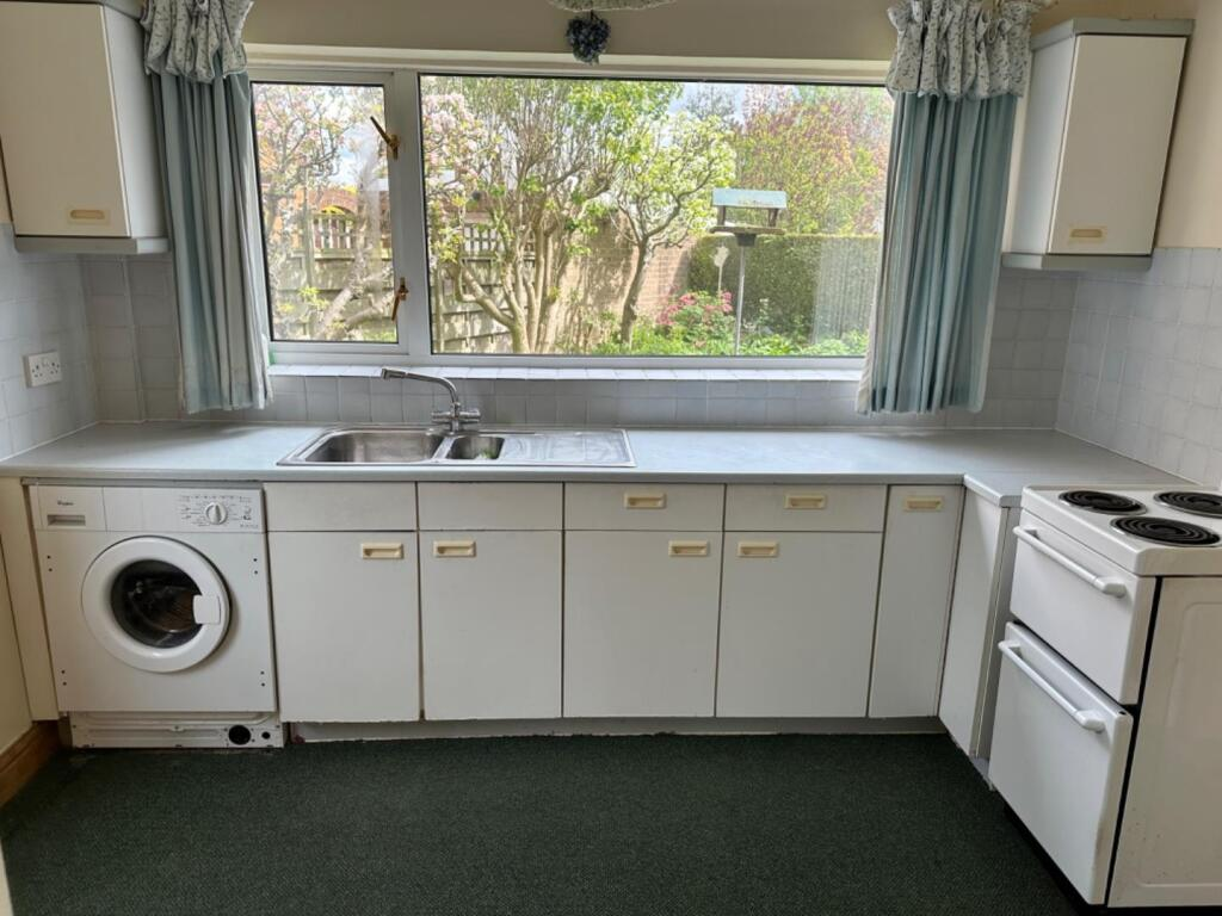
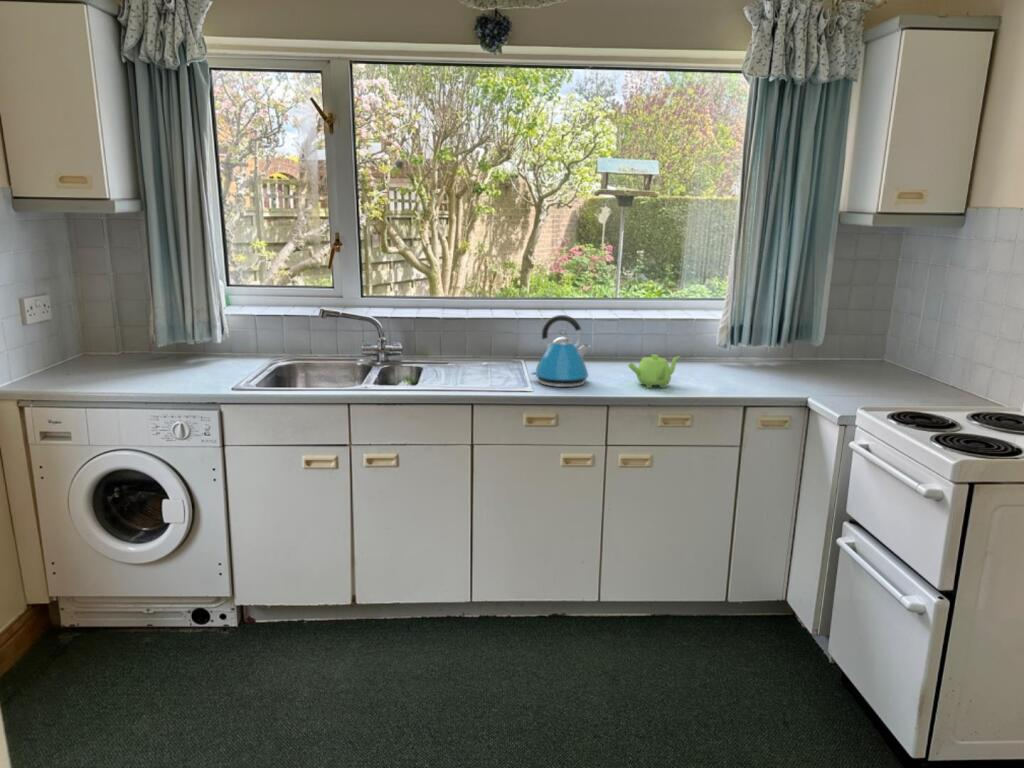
+ kettle [530,314,592,388]
+ teapot [627,353,682,389]
